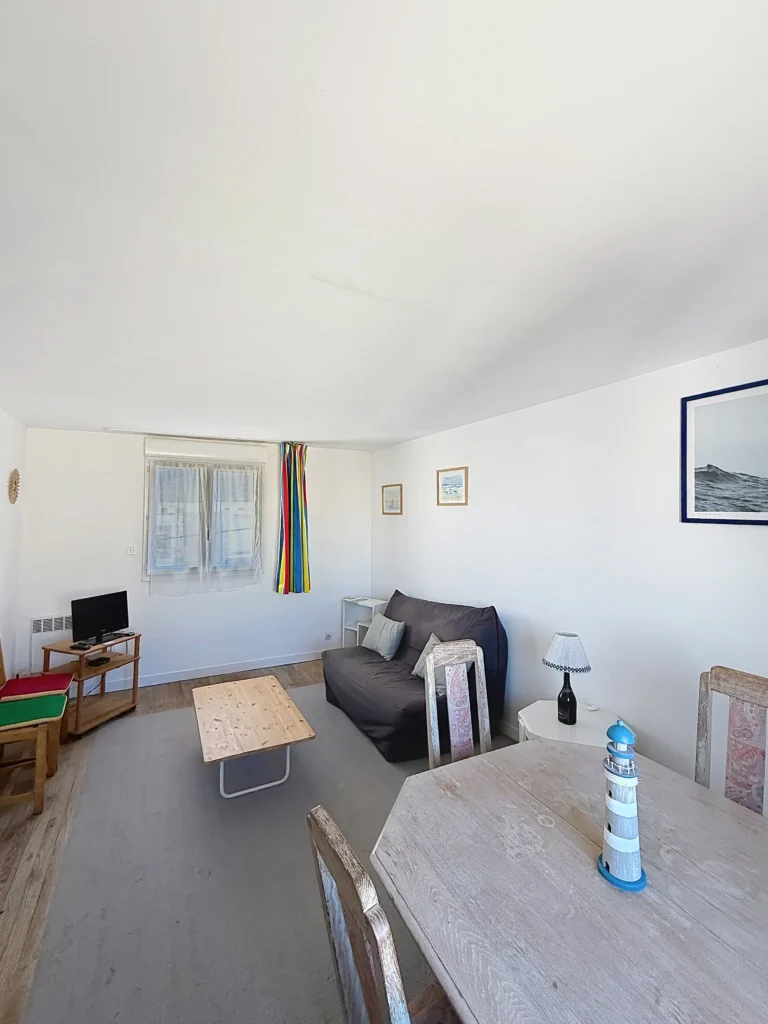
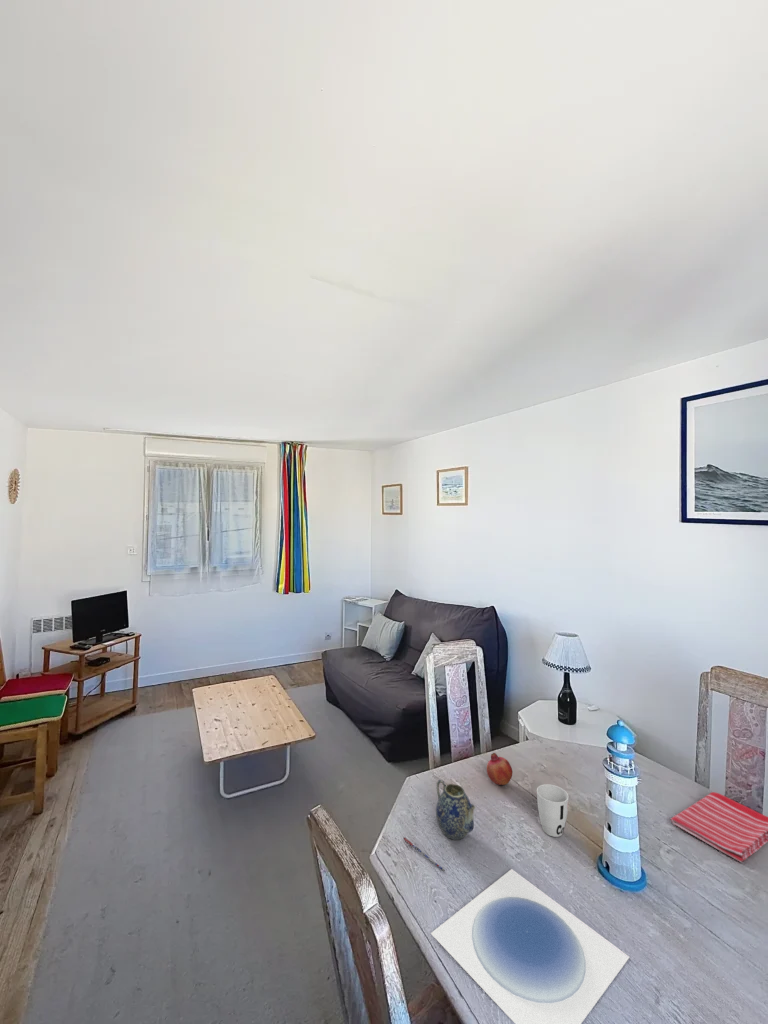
+ cup [536,783,570,838]
+ pen [403,837,446,872]
+ teapot [435,779,476,841]
+ plate [430,868,630,1024]
+ fruit [486,752,514,786]
+ dish towel [670,791,768,863]
